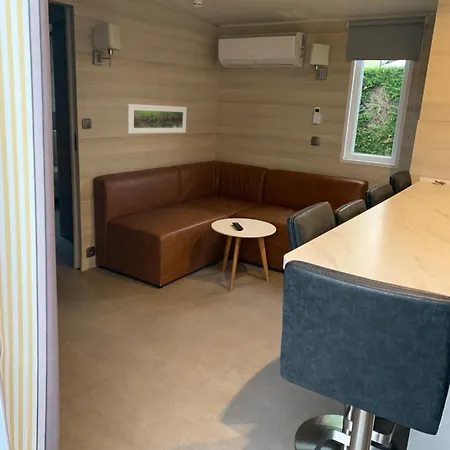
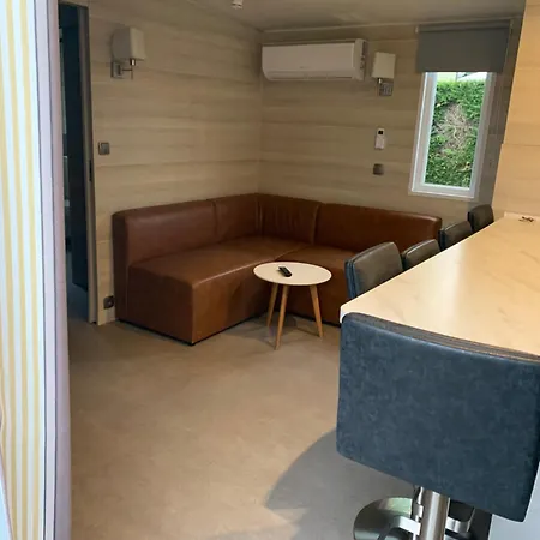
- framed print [127,103,188,135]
